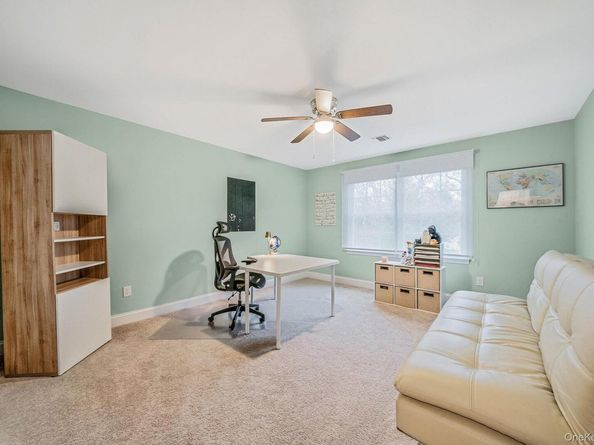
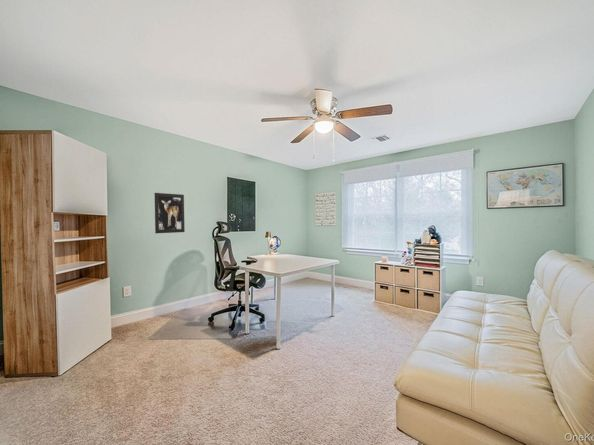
+ wall art [154,192,186,234]
